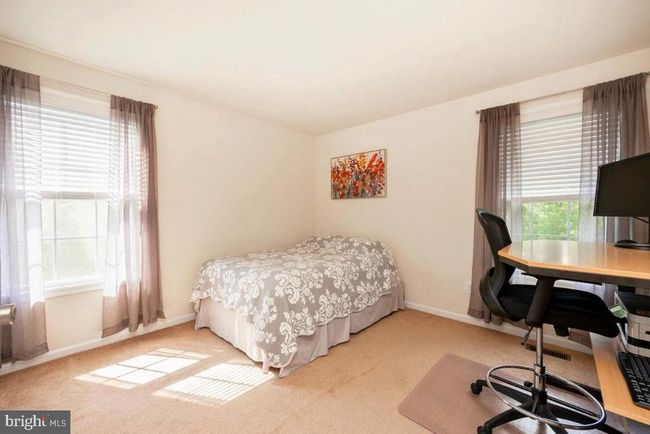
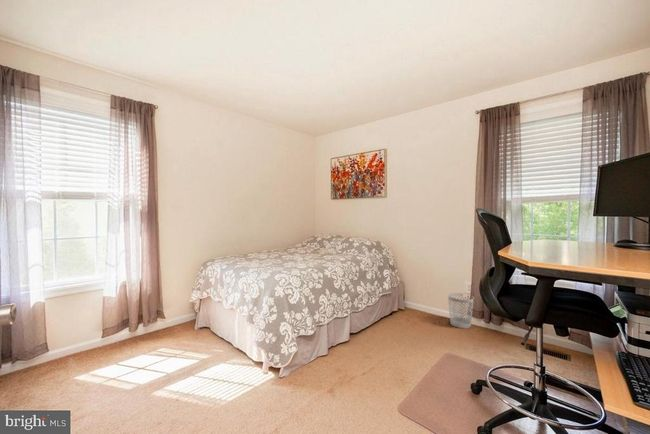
+ wastebasket [447,292,475,329]
